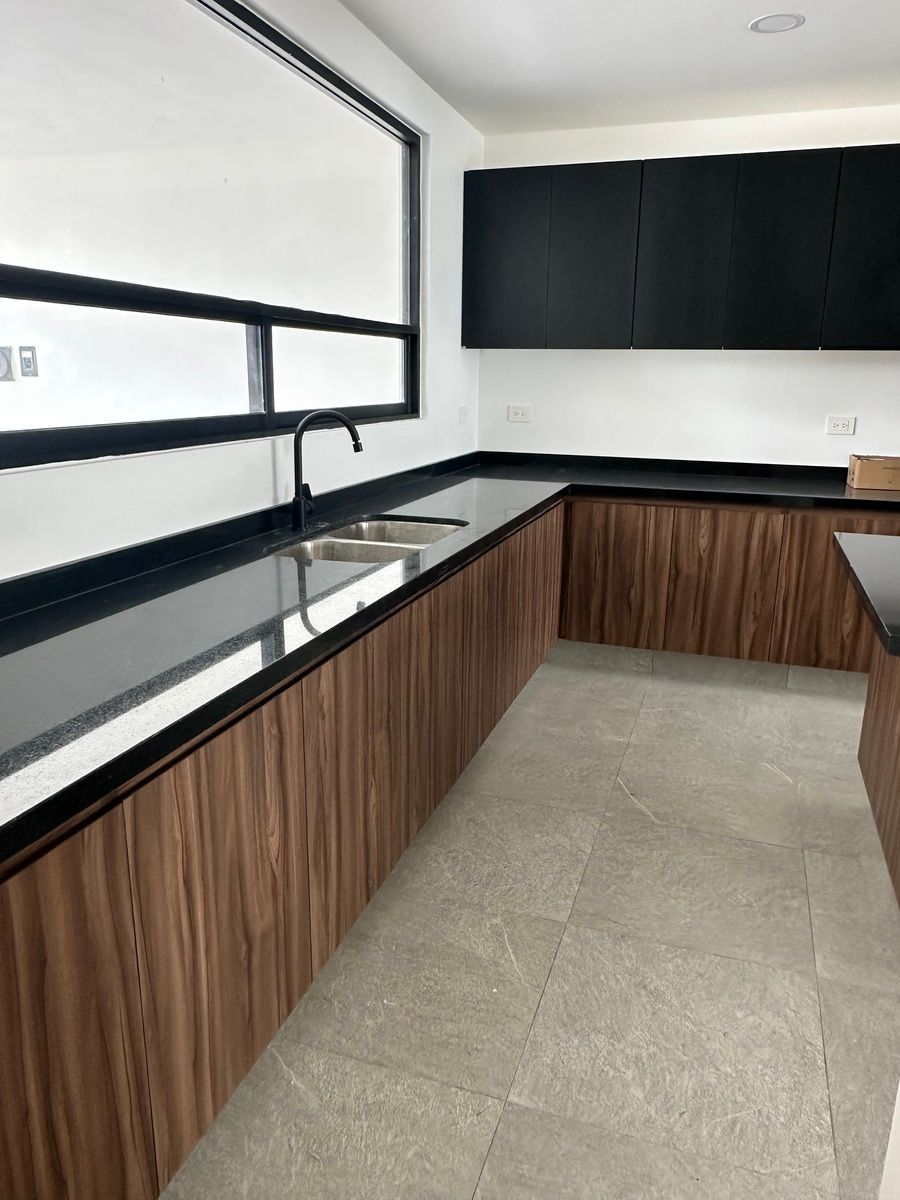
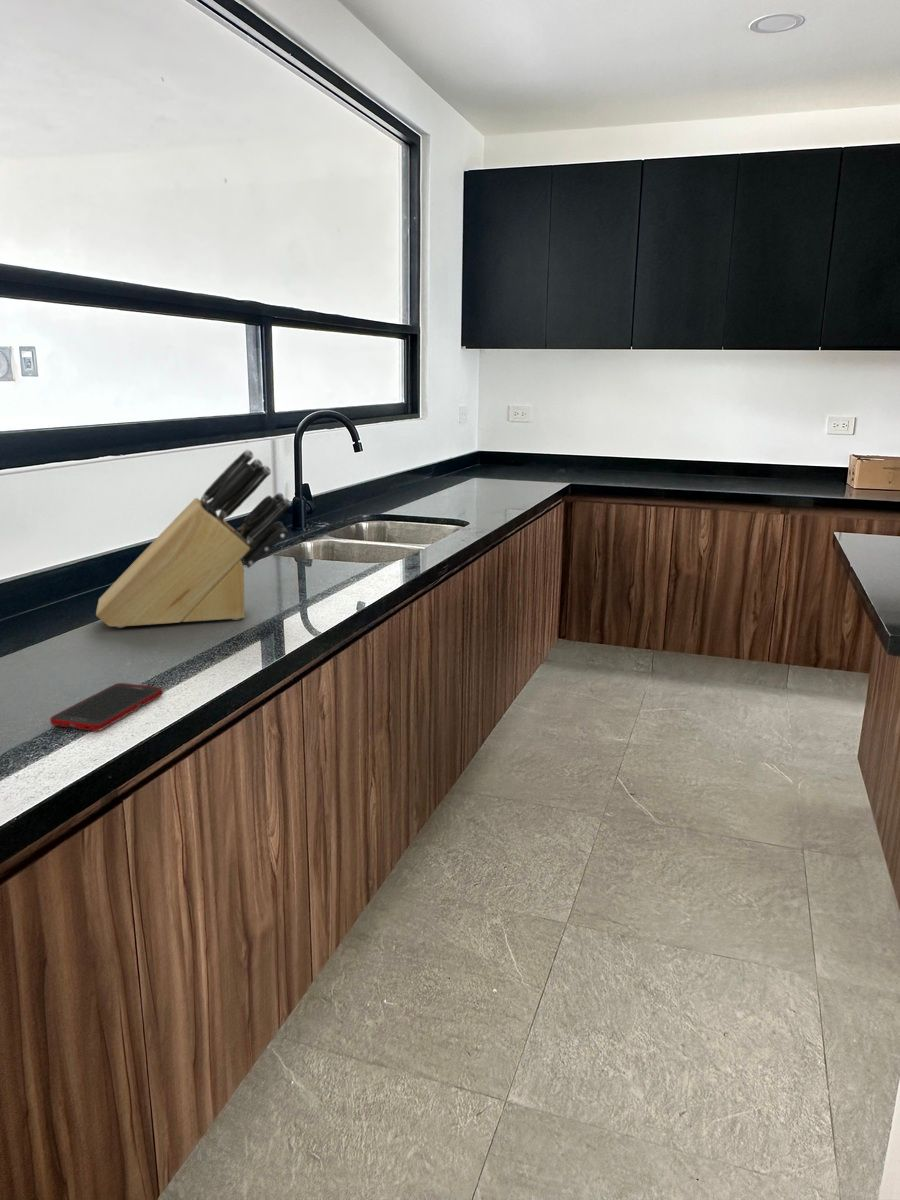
+ knife block [95,449,292,629]
+ cell phone [49,682,163,732]
